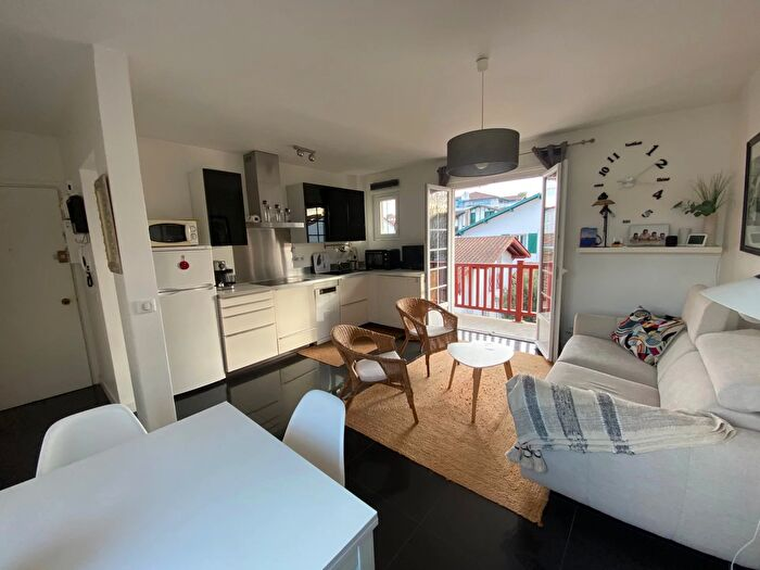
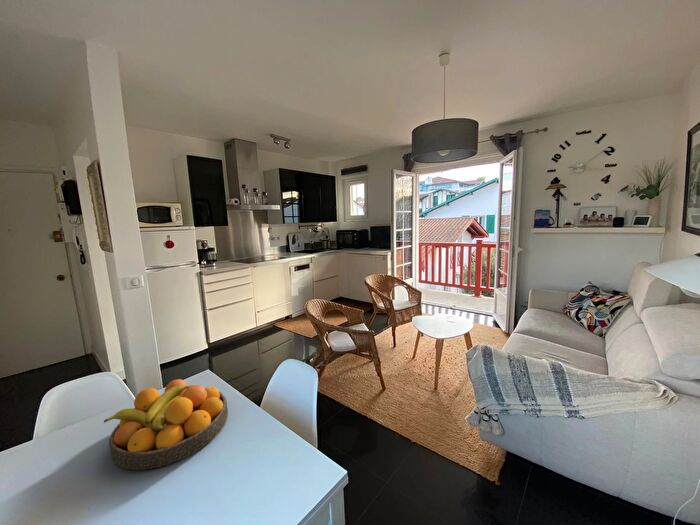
+ fruit bowl [103,378,229,471]
